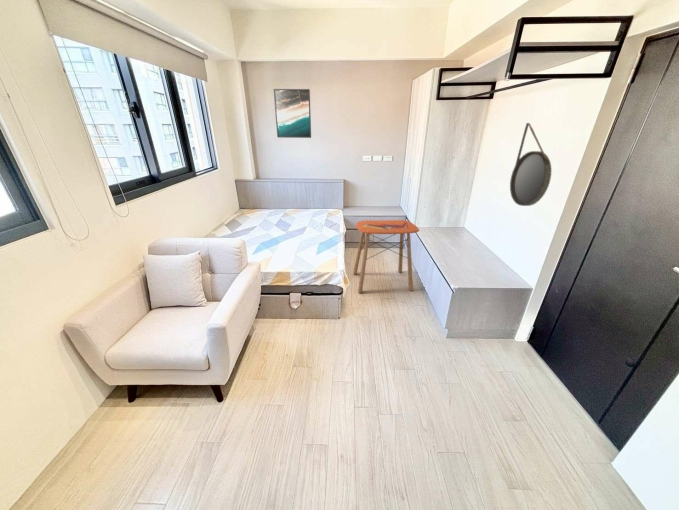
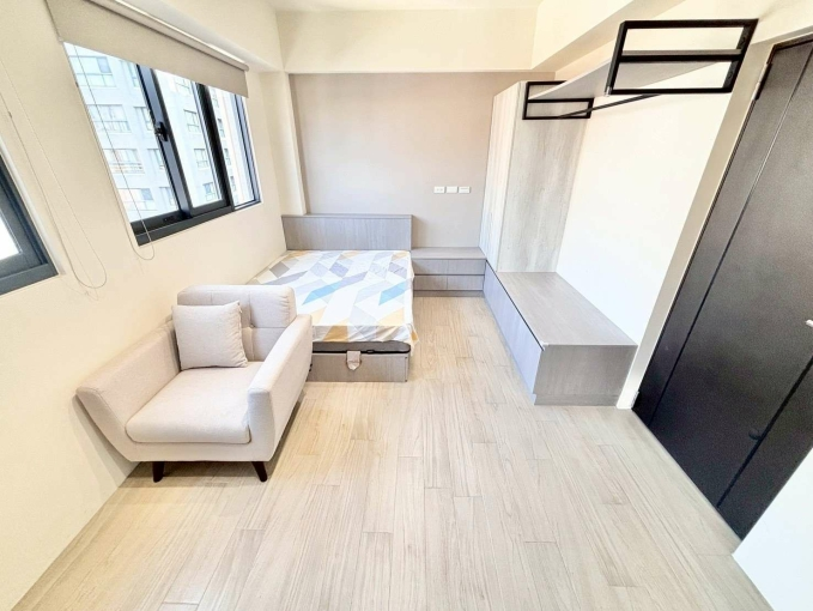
- home mirror [509,122,553,207]
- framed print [273,88,312,139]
- side table [352,219,420,294]
